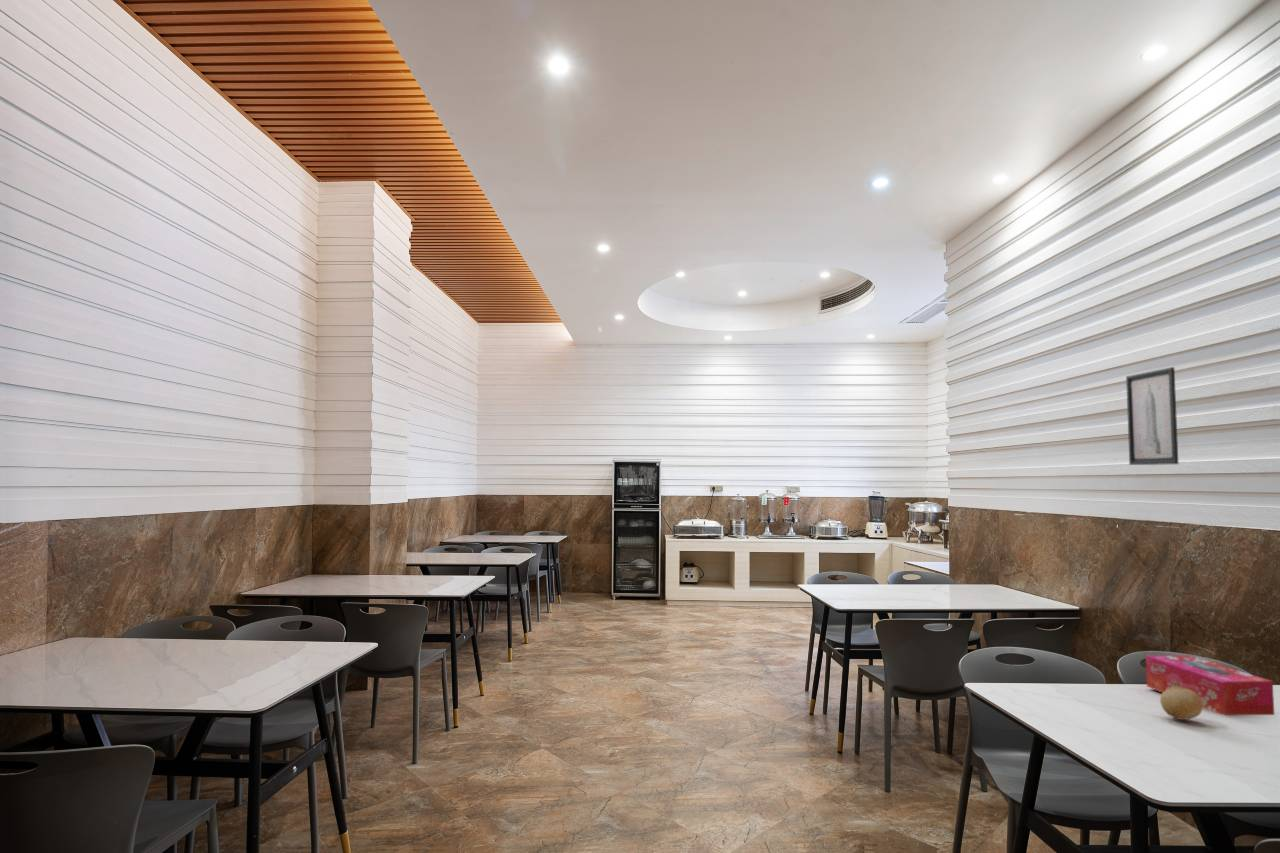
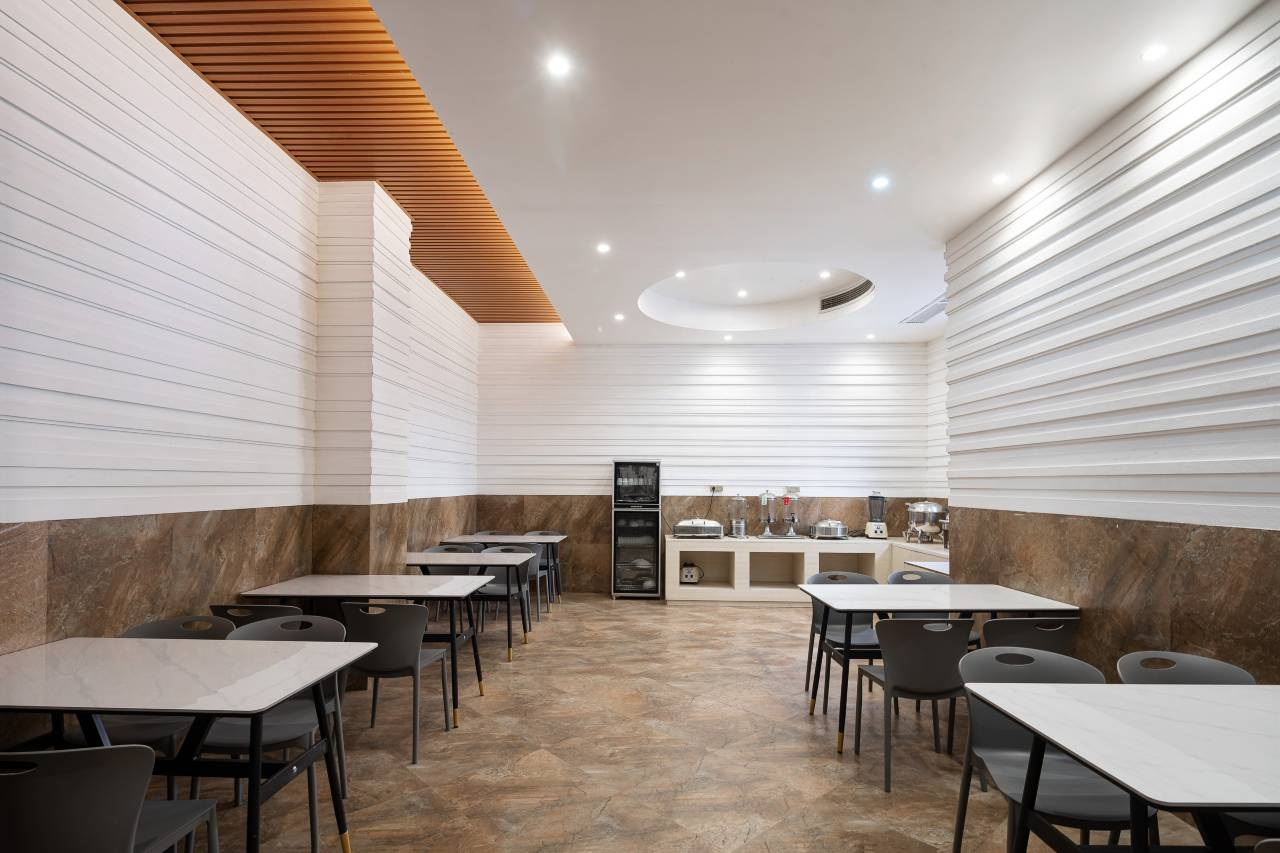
- fruit [1159,682,1204,721]
- wall art [1125,366,1179,466]
- tissue box [1145,654,1275,716]
